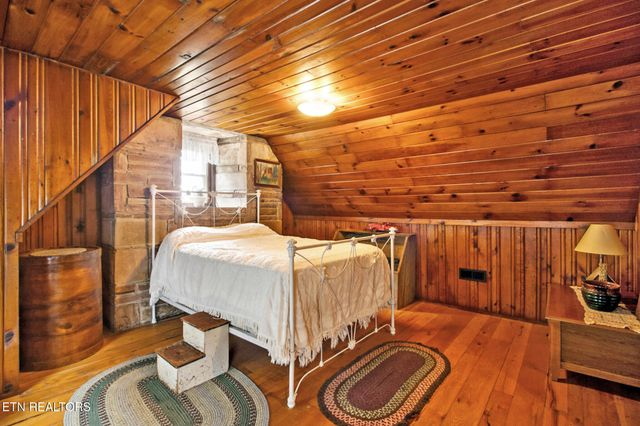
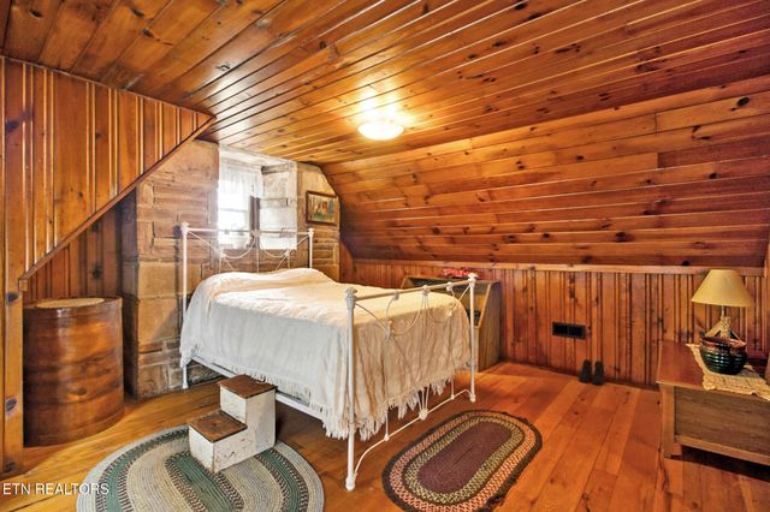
+ boots [578,358,605,386]
